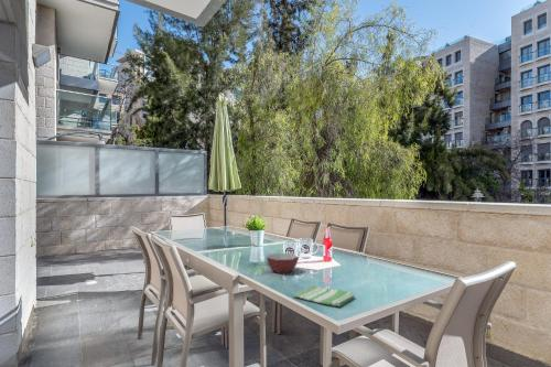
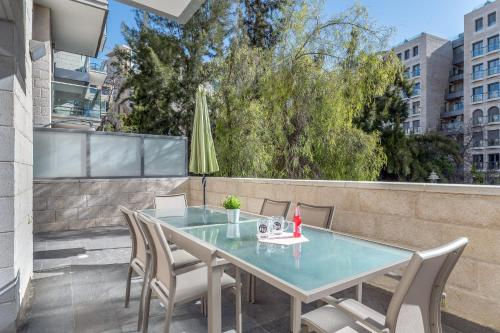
- dish towel [292,283,356,307]
- bowl [266,252,300,274]
